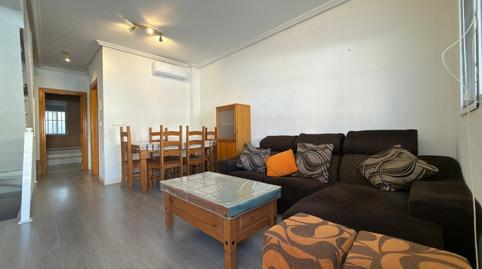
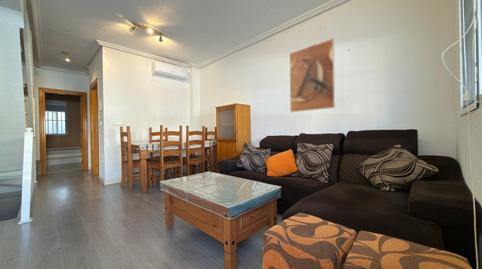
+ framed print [288,37,336,113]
